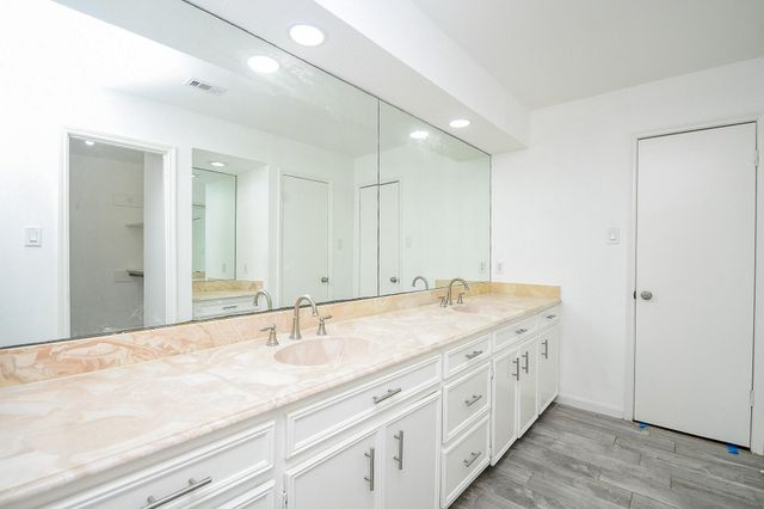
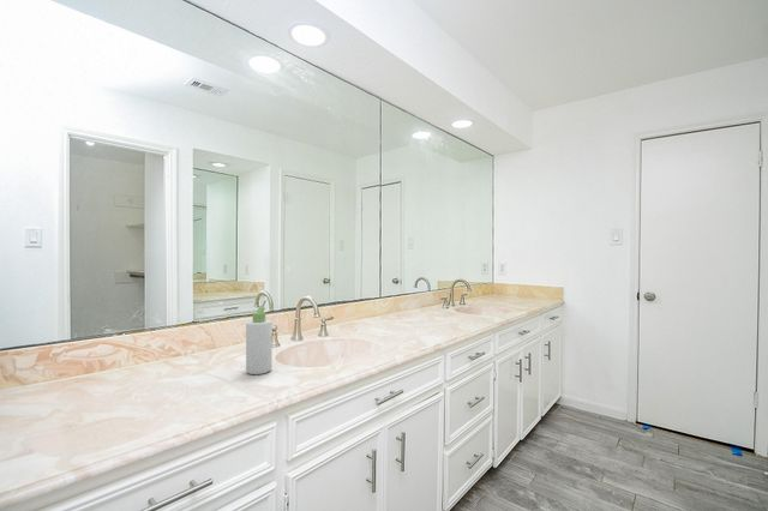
+ bottle [245,299,274,375]
